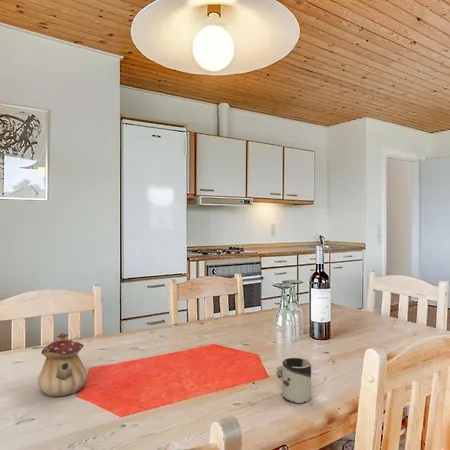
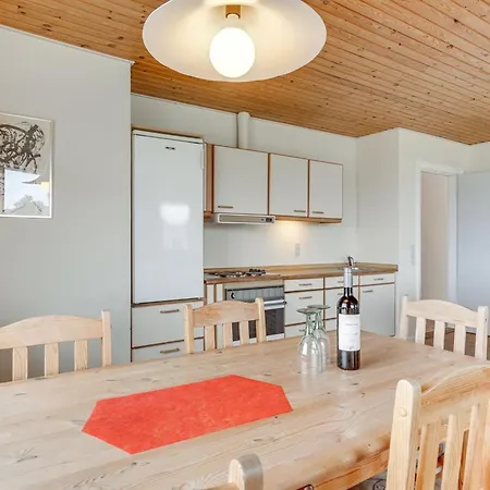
- cup [275,357,312,404]
- teapot [37,332,88,397]
